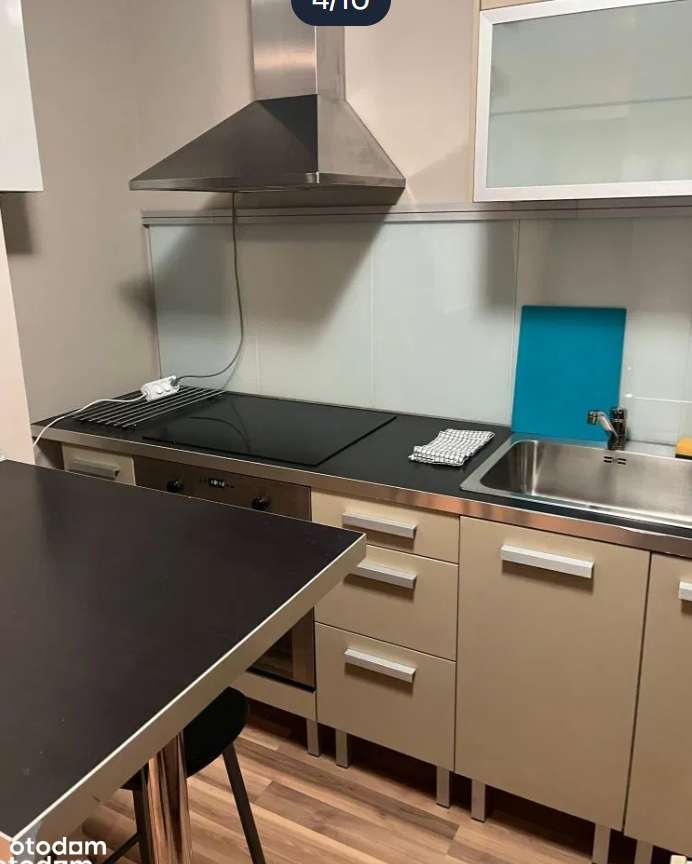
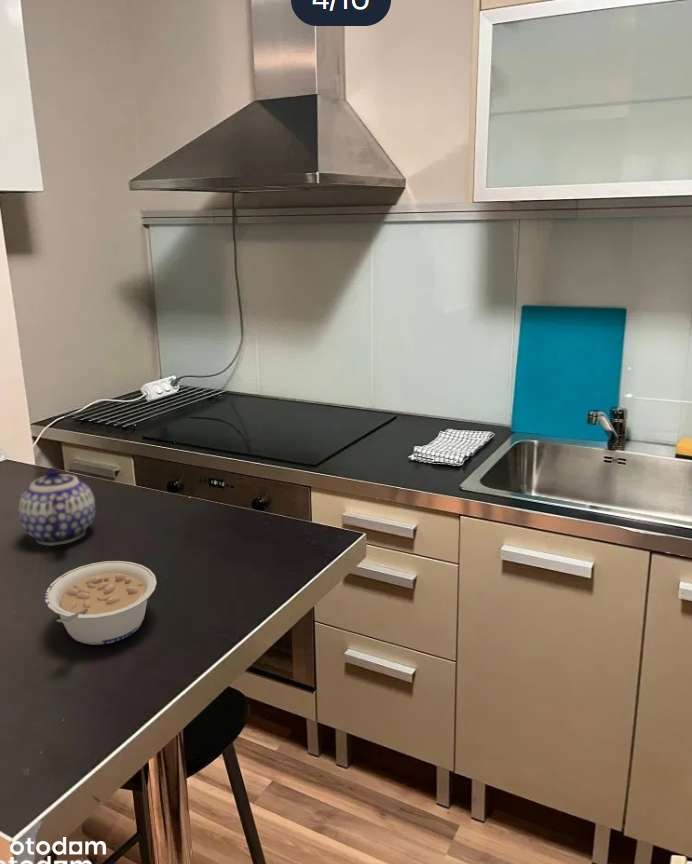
+ teapot [18,467,96,546]
+ legume [44,560,158,646]
